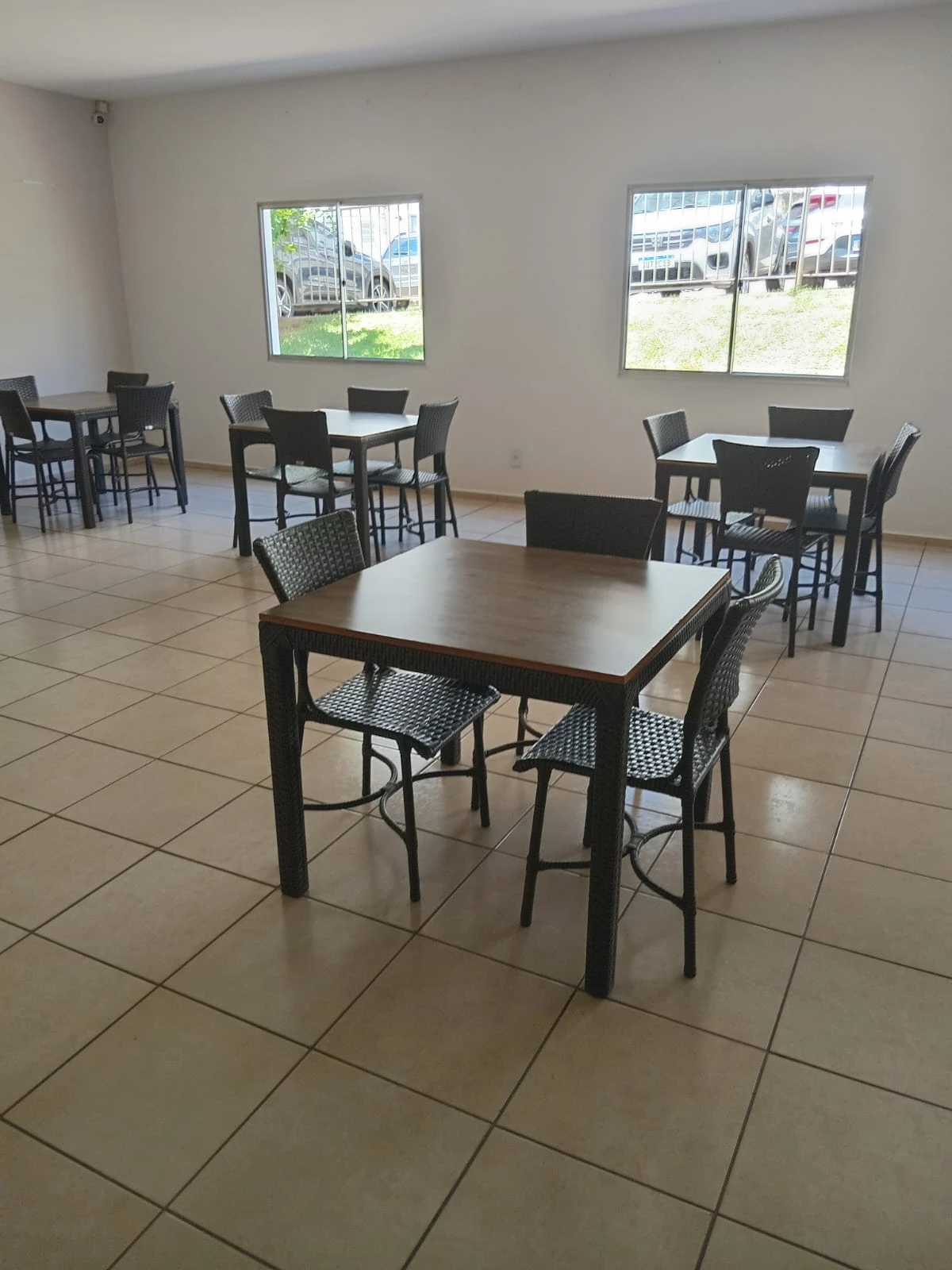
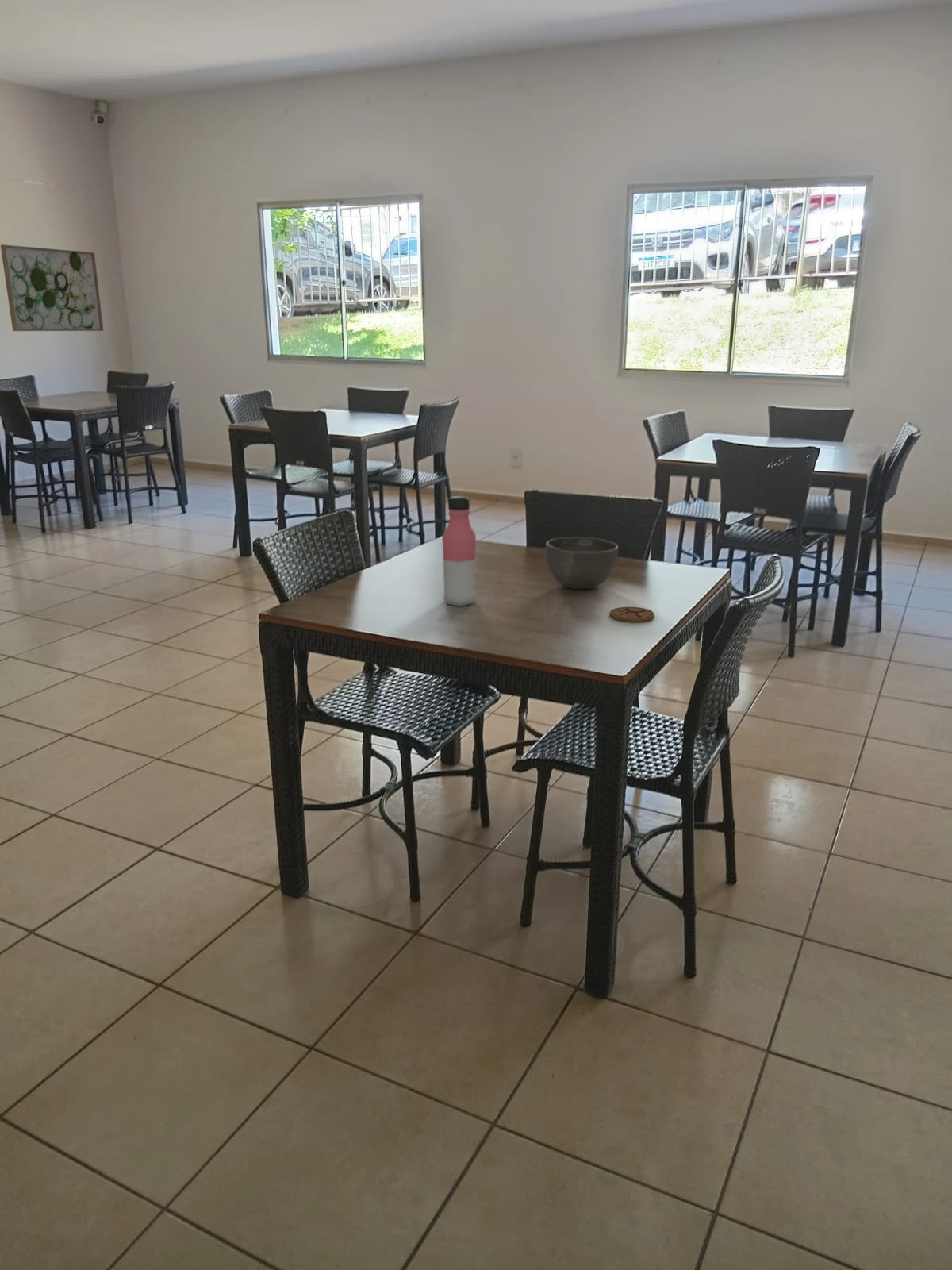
+ coaster [609,606,655,623]
+ wall art [0,244,104,332]
+ water bottle [442,495,477,607]
+ bowl [545,537,619,590]
